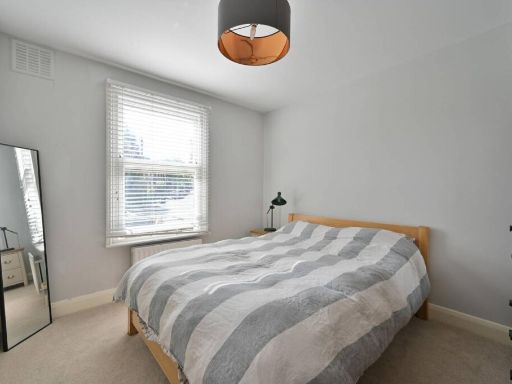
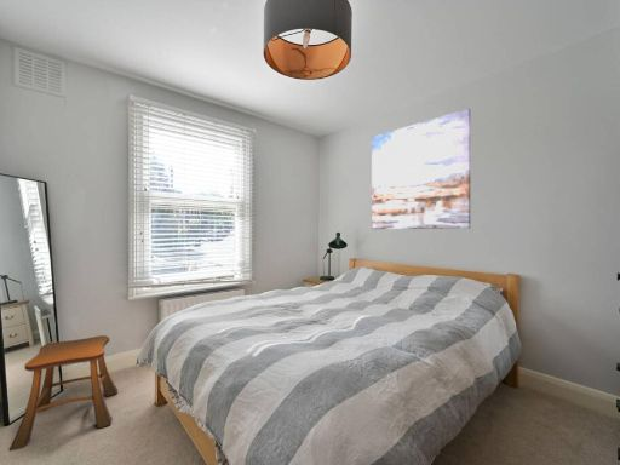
+ wall art [371,108,472,230]
+ stool [7,334,119,453]
